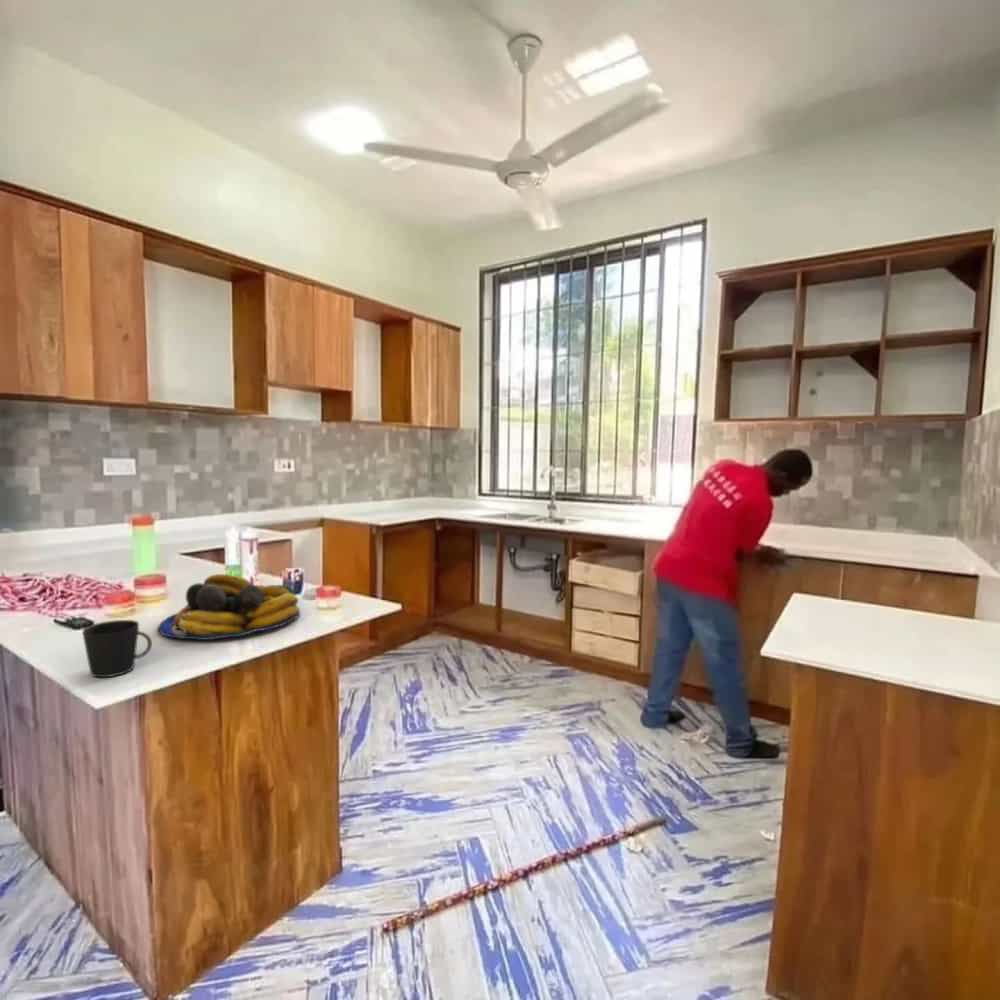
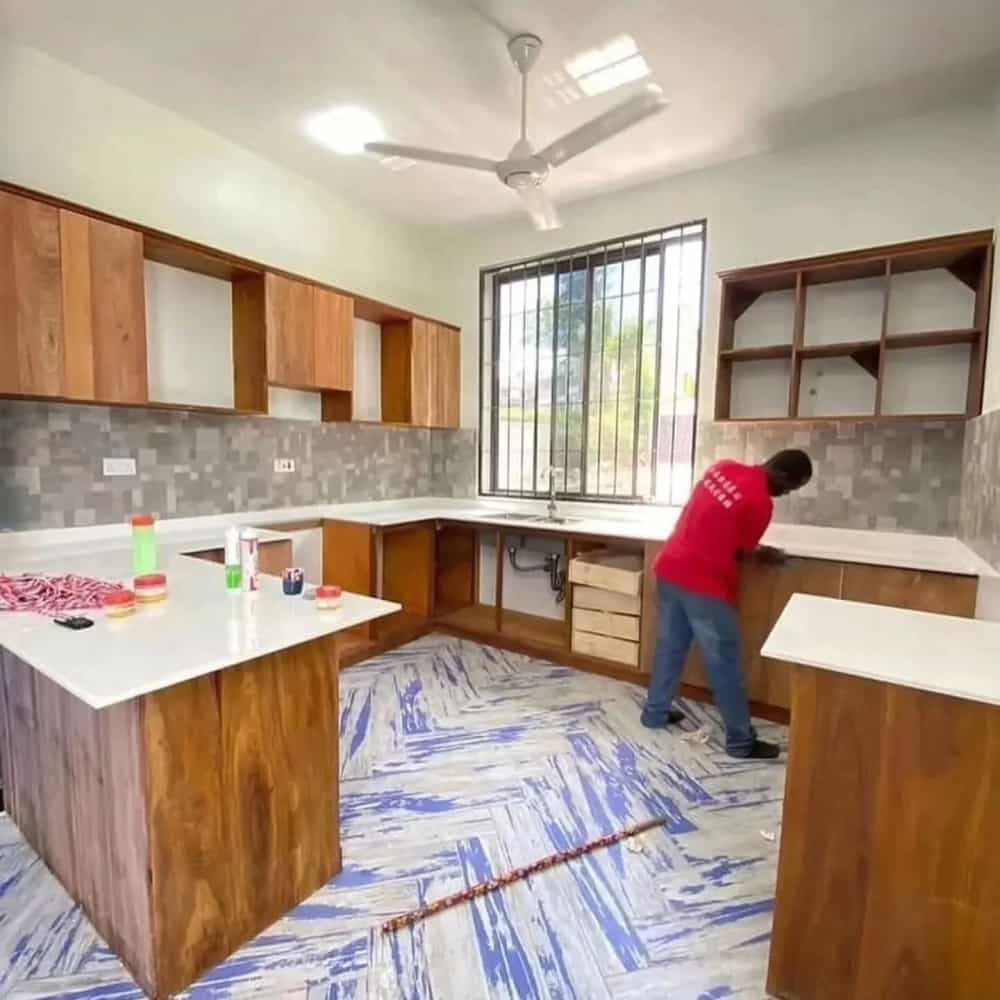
- fruit bowl [157,573,301,641]
- cup [82,619,153,678]
